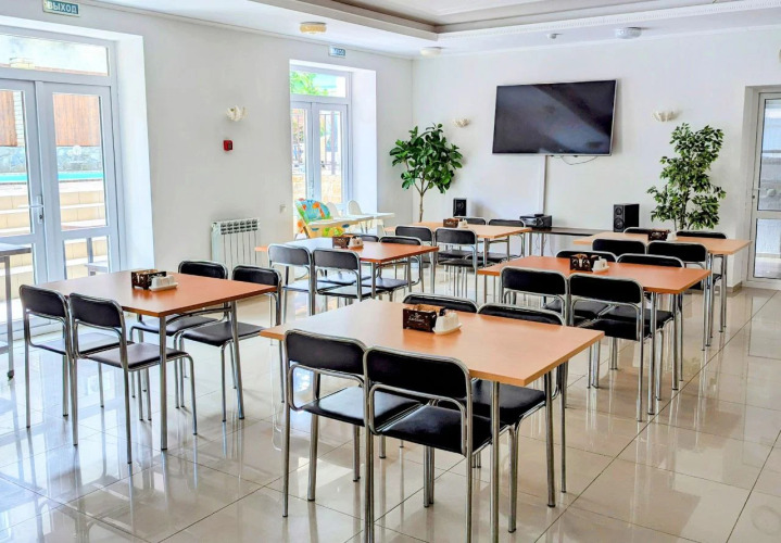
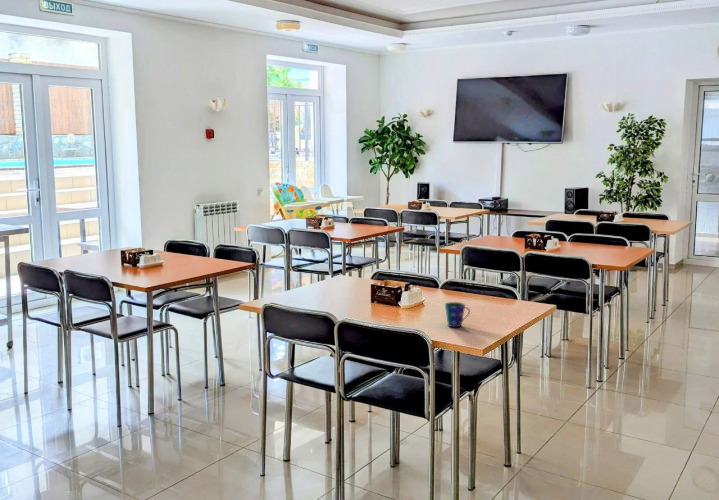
+ cup [444,301,471,328]
